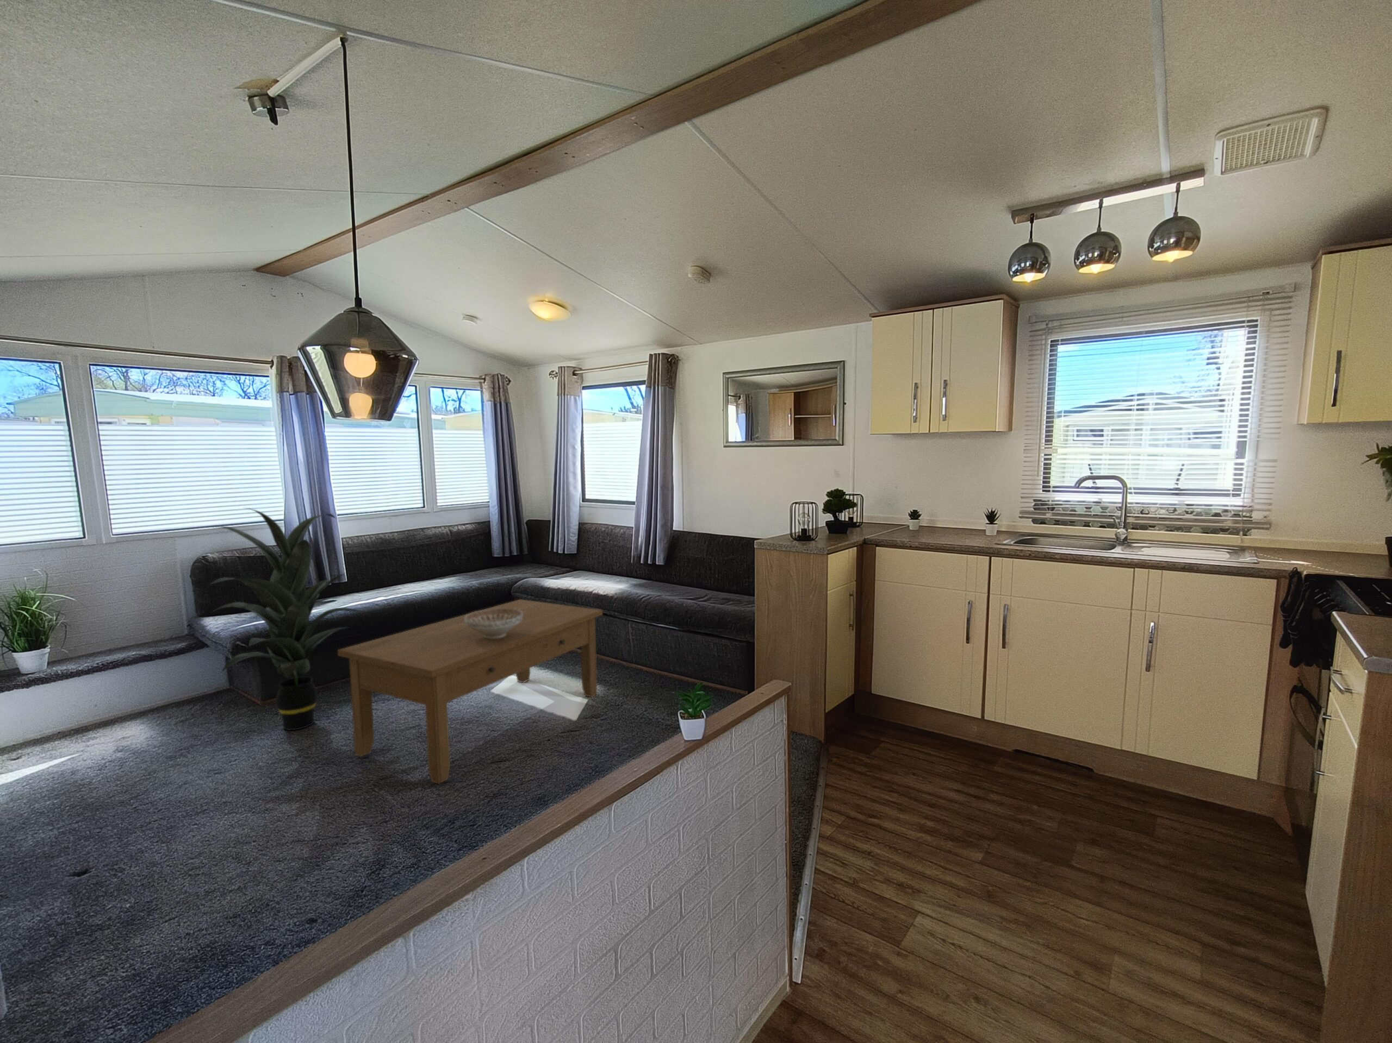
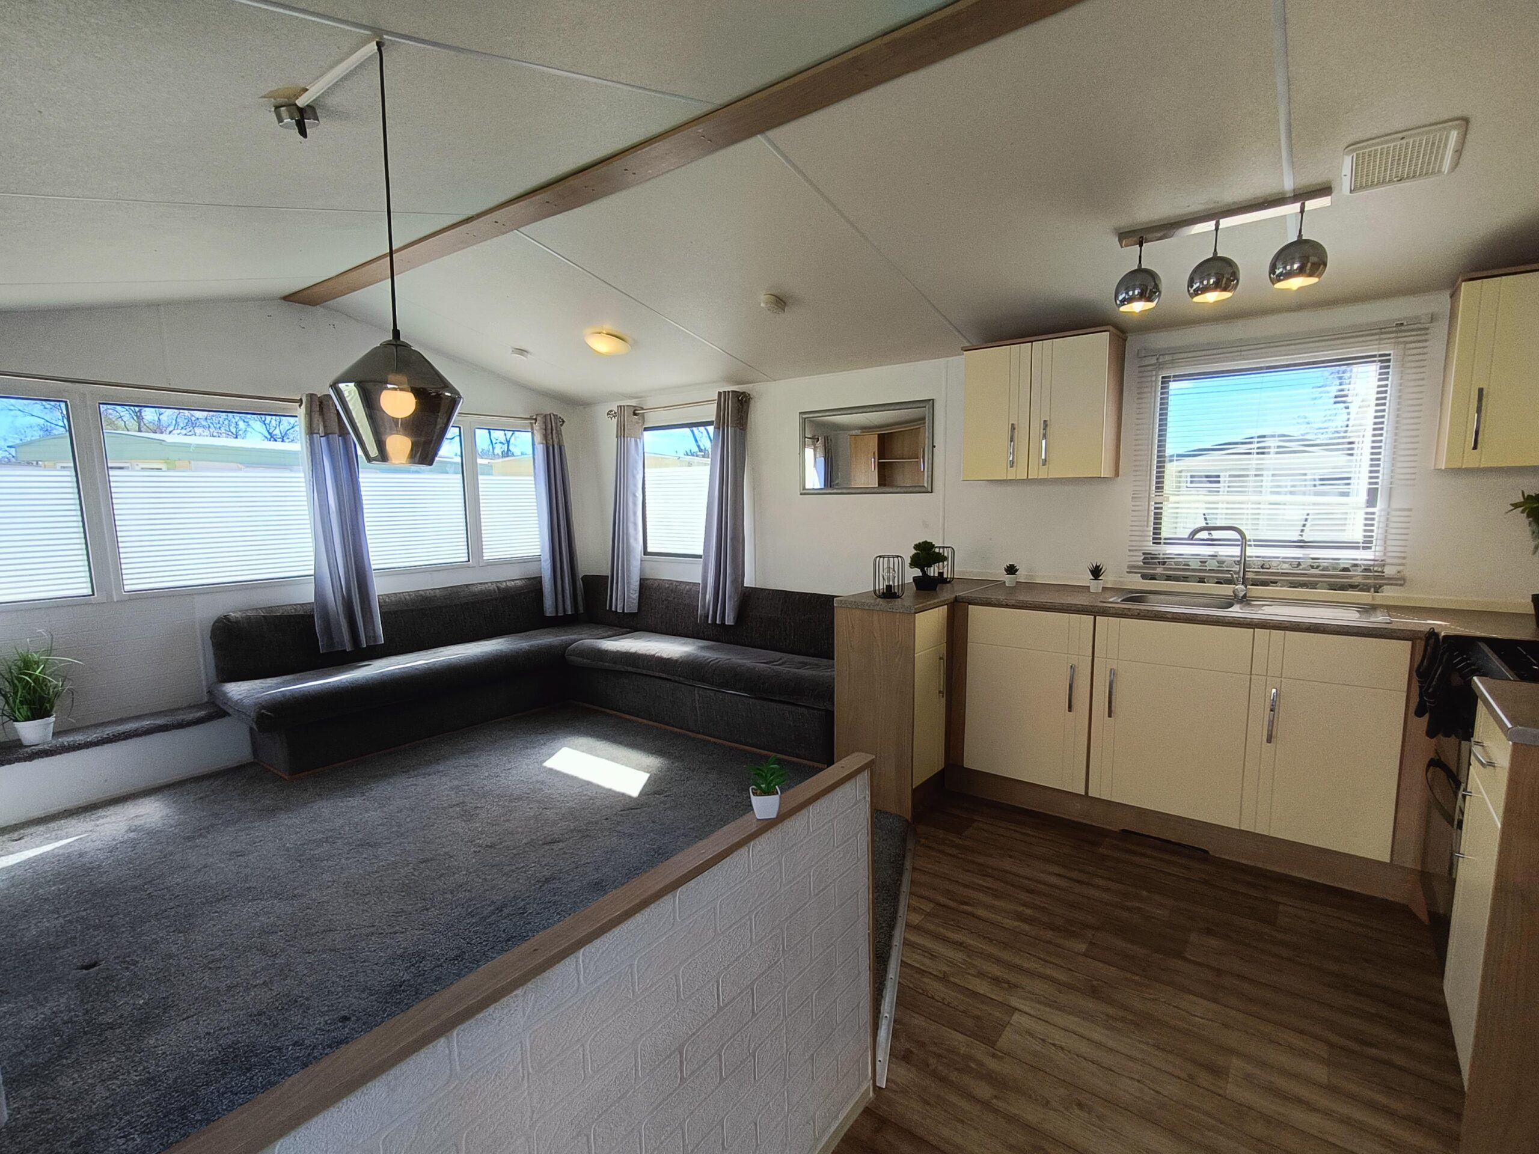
- coffee table [338,598,603,784]
- decorative bowl [465,608,523,639]
- indoor plant [208,507,367,731]
